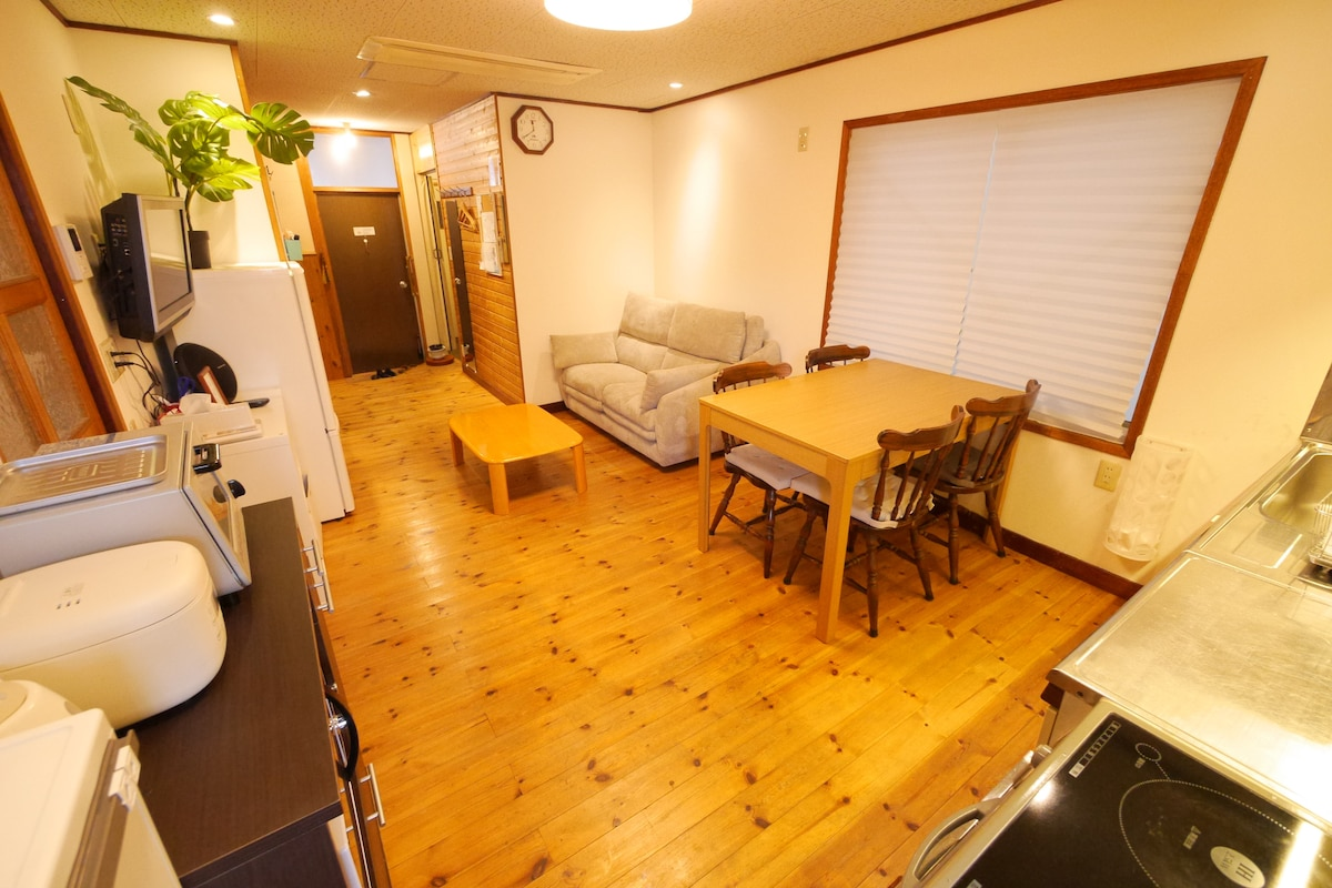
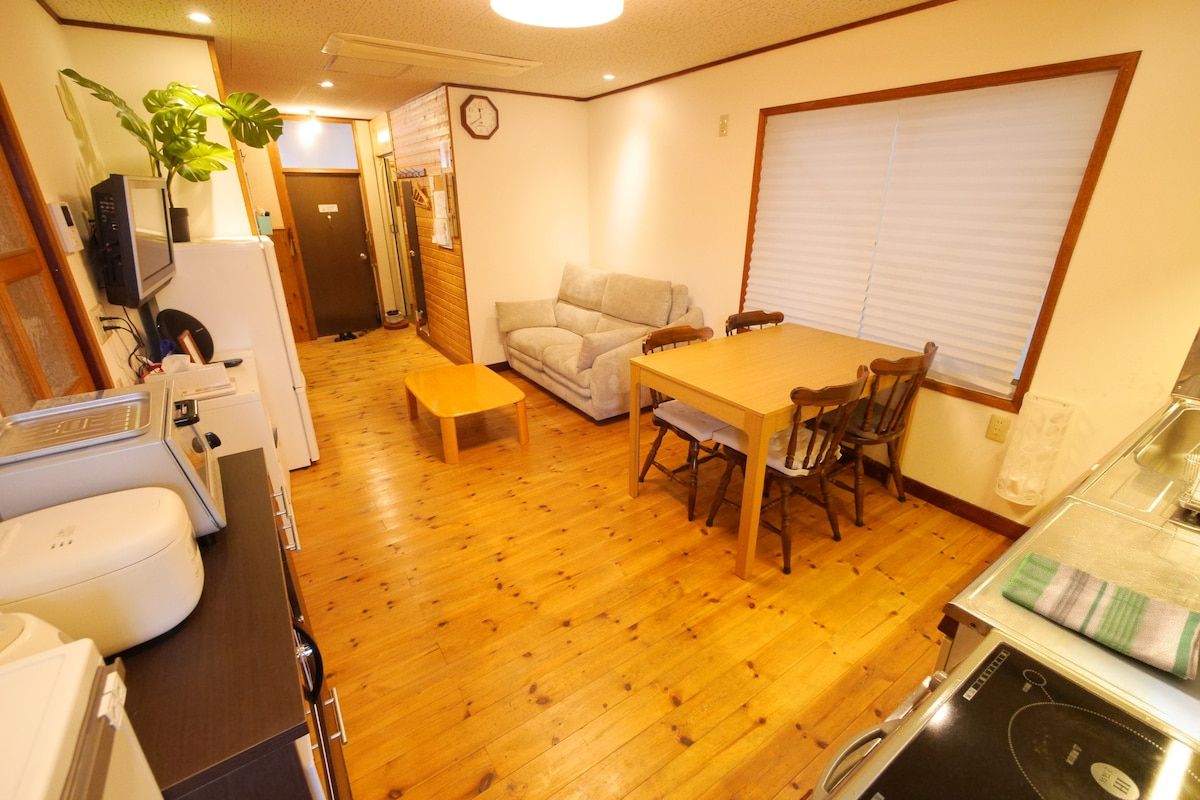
+ dish towel [1001,550,1200,681]
